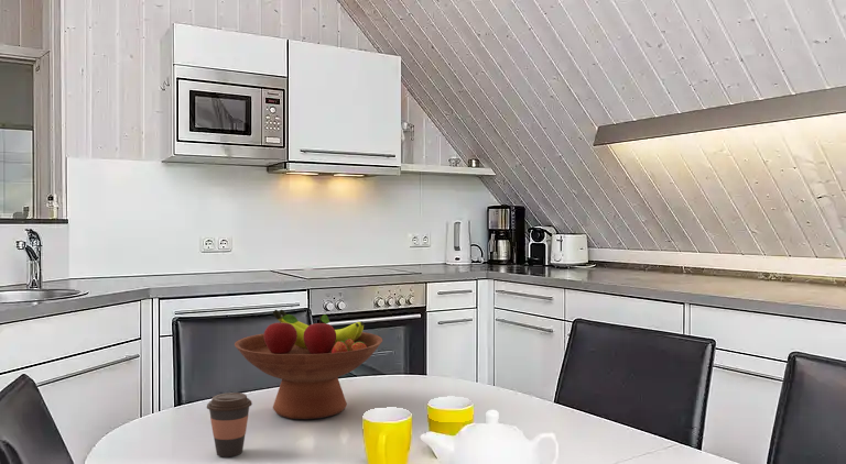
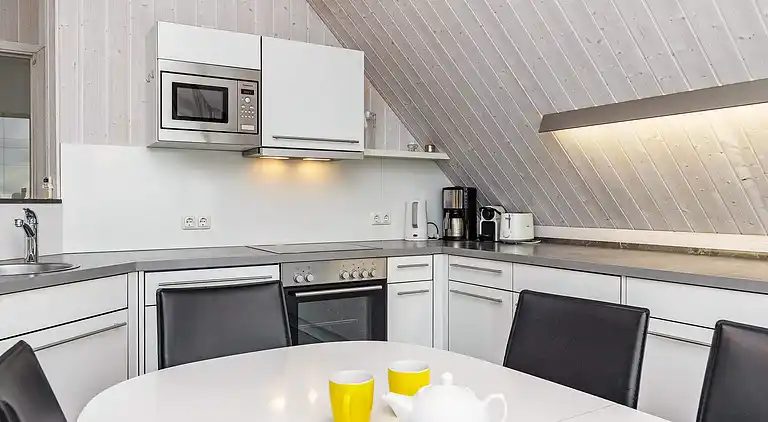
- coffee cup [206,391,253,459]
- fruit bowl [234,309,383,420]
